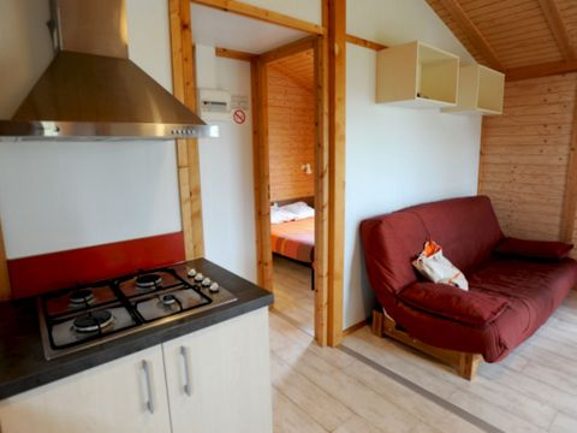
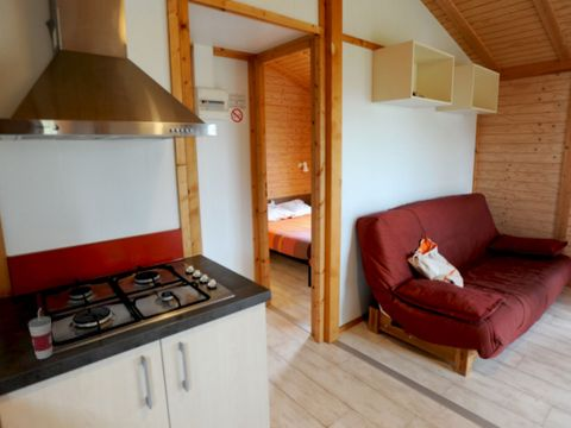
+ cup [27,307,54,360]
